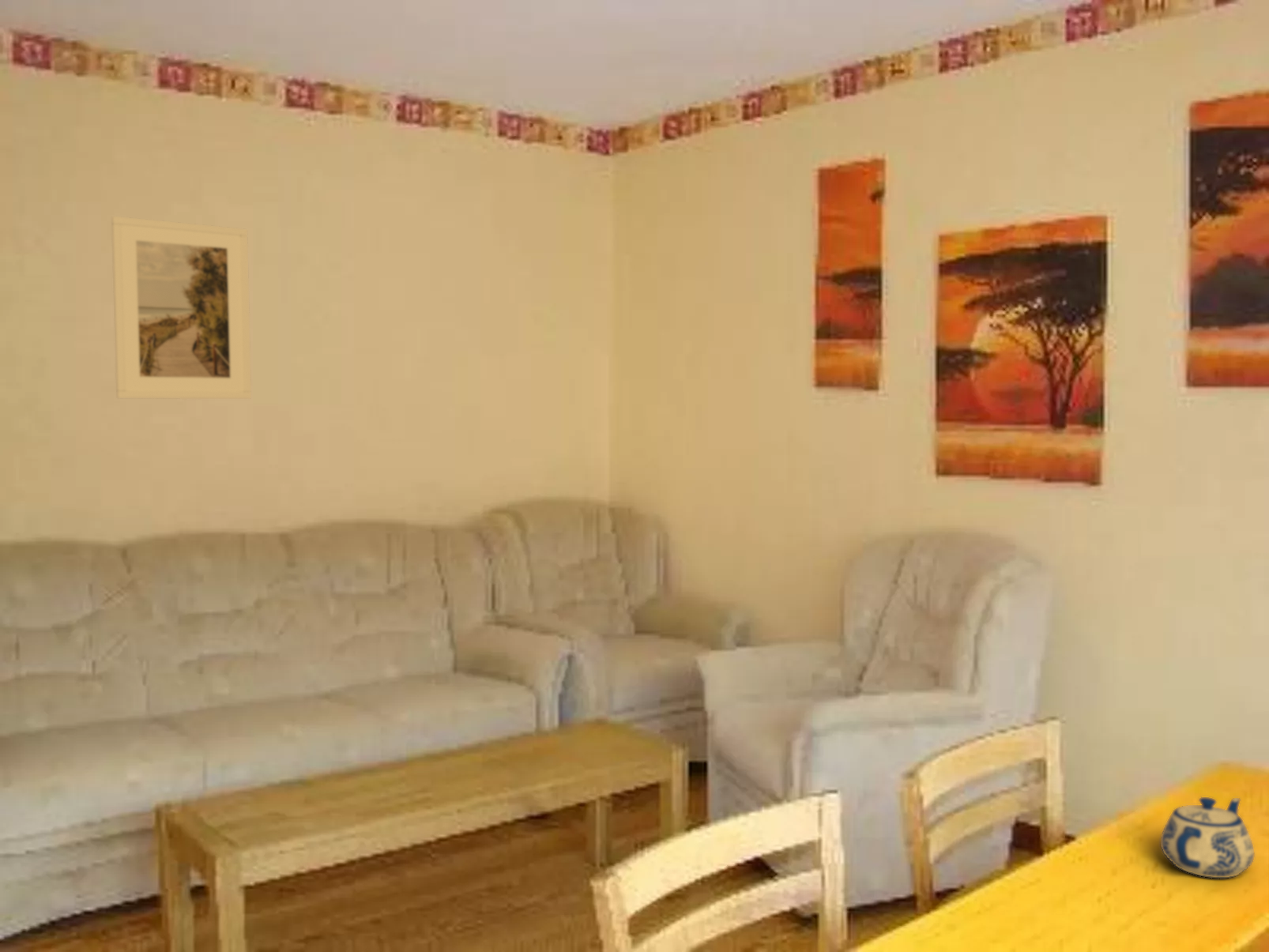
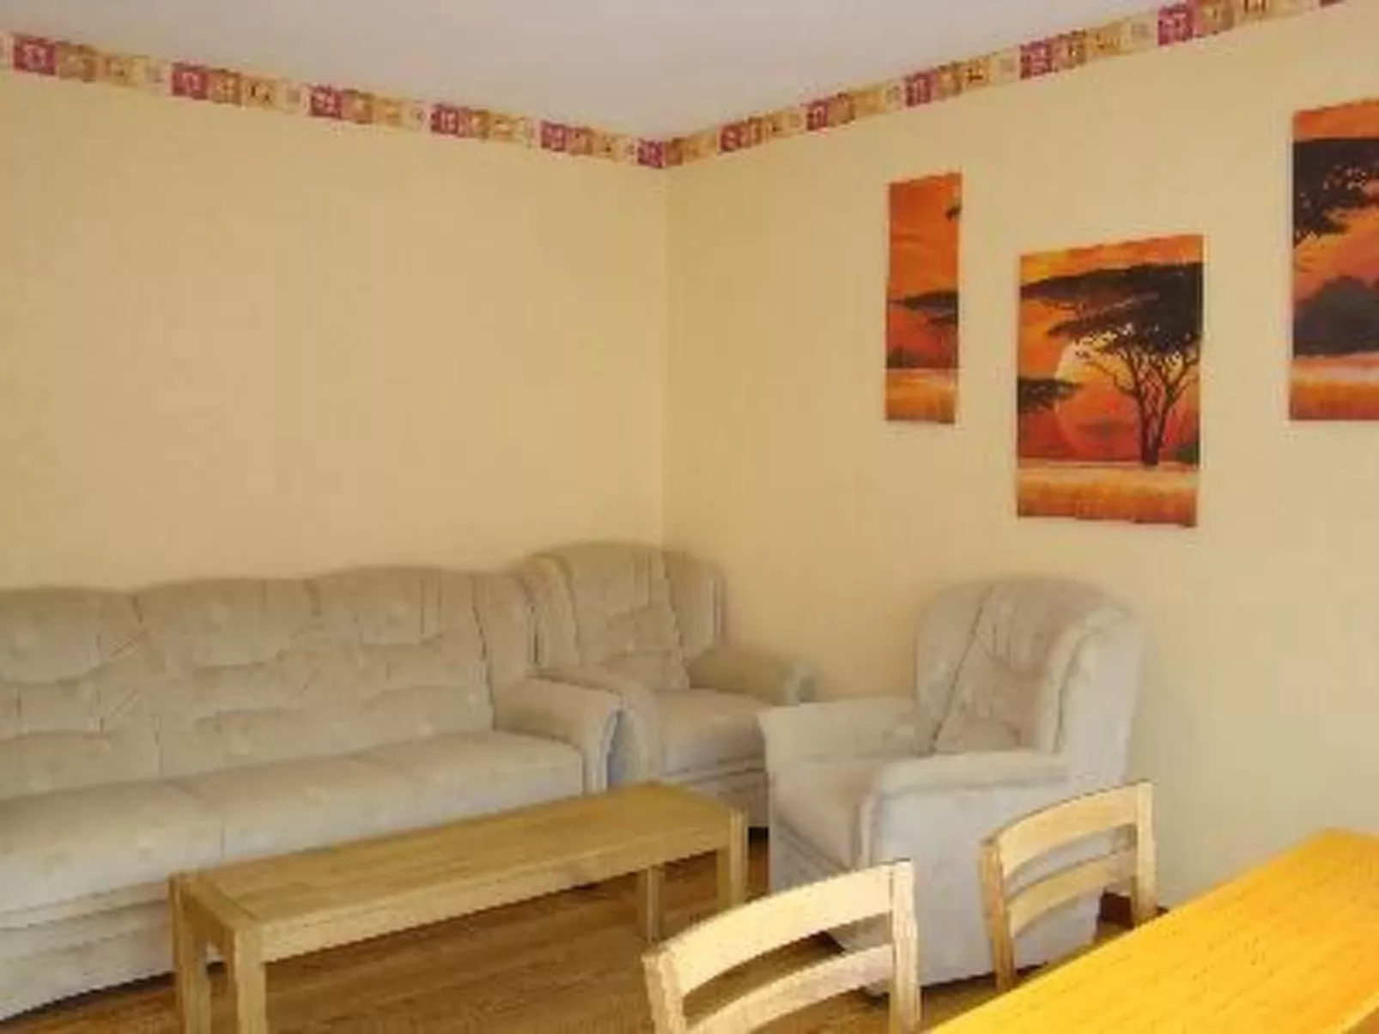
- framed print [111,216,252,400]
- teapot [1160,796,1255,879]
